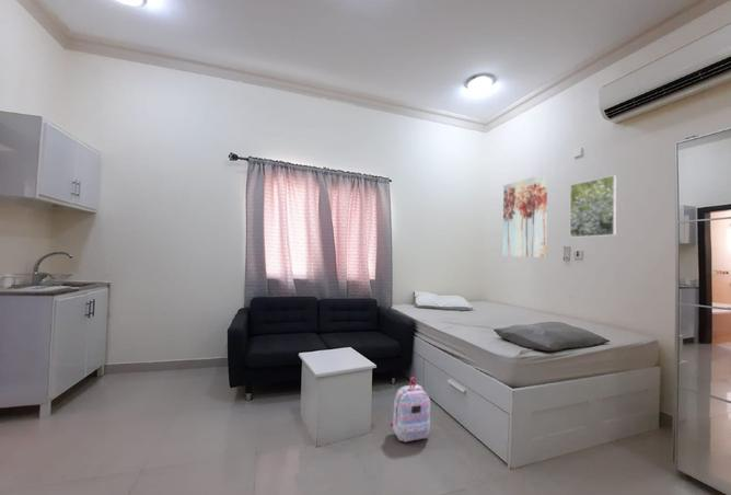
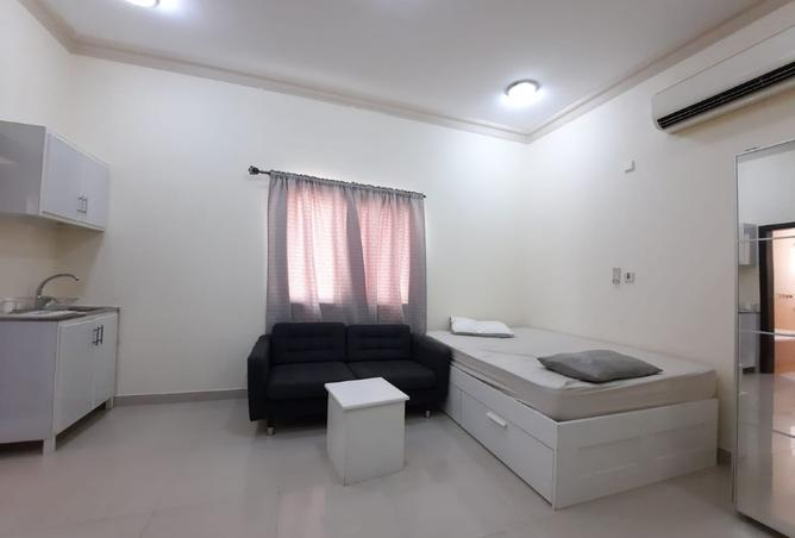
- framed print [569,174,617,239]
- wall art [501,173,548,258]
- backpack [388,376,431,442]
